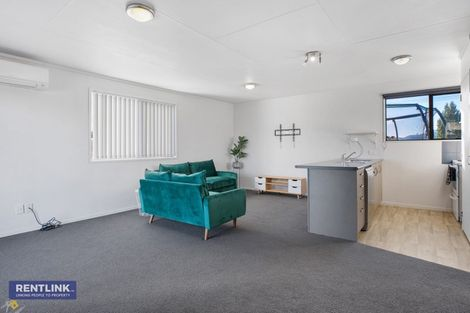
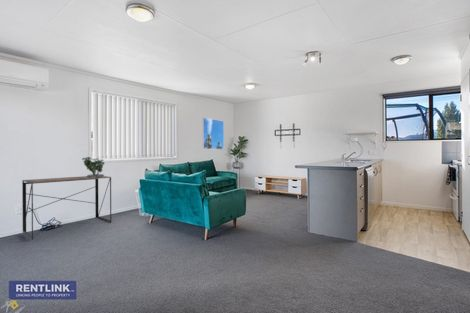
+ desk [21,175,112,240]
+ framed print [201,117,225,150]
+ potted plant [81,156,105,178]
